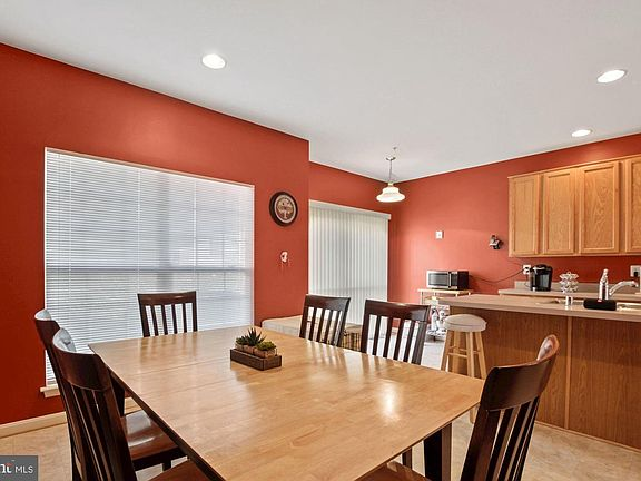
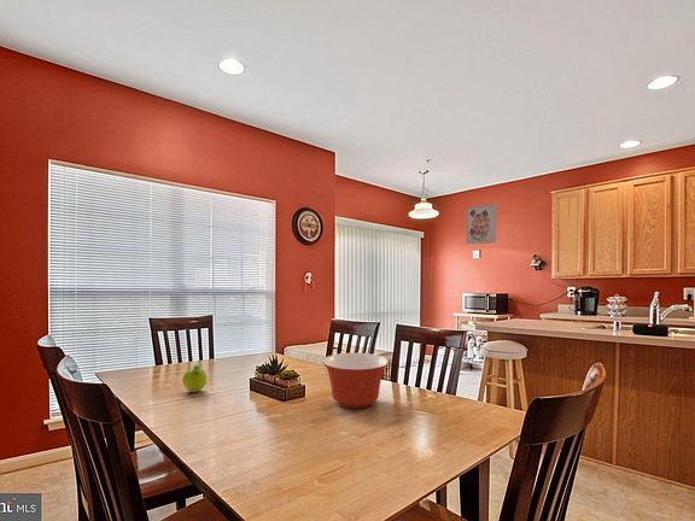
+ wall art [466,203,497,245]
+ fruit [181,364,208,393]
+ mixing bowl [321,352,390,410]
